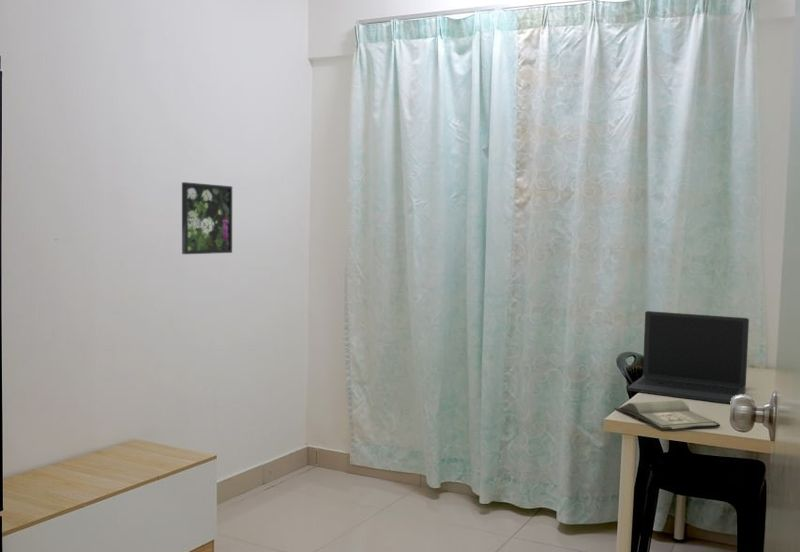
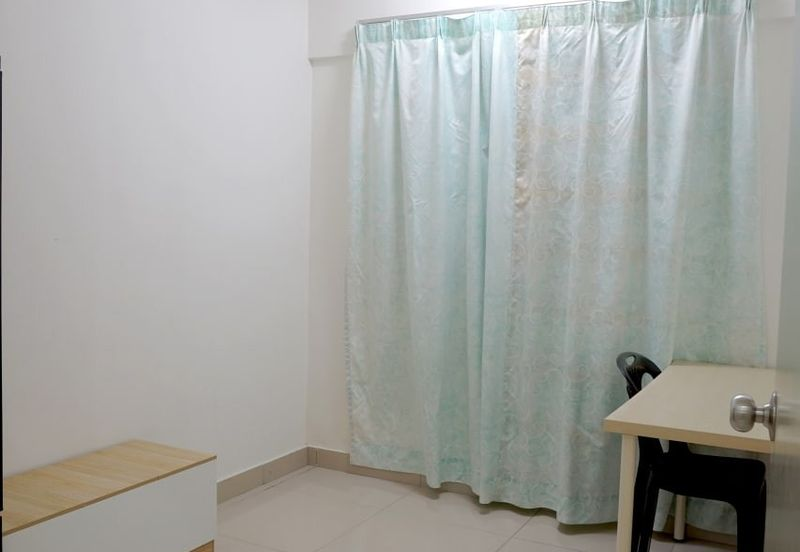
- hardback book [614,399,721,431]
- laptop [626,310,750,404]
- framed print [181,181,233,255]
